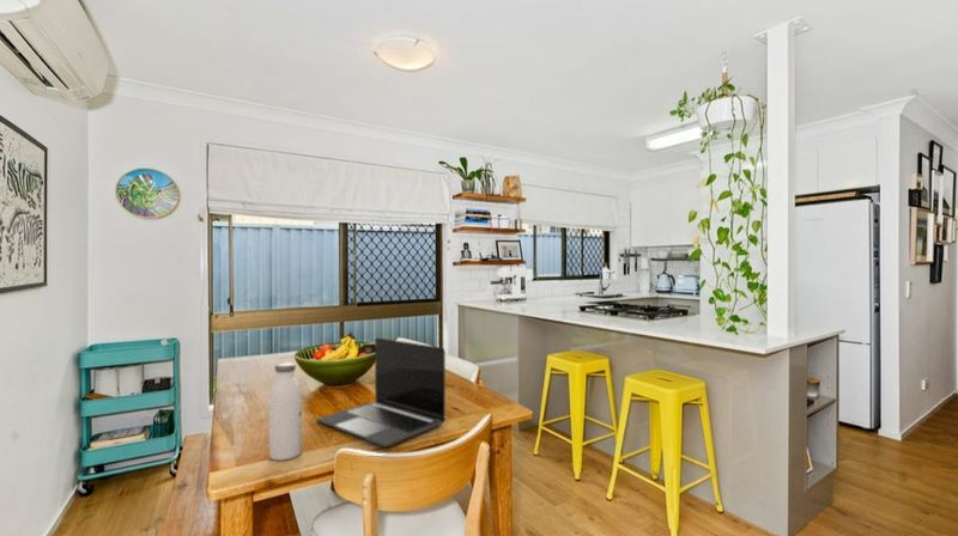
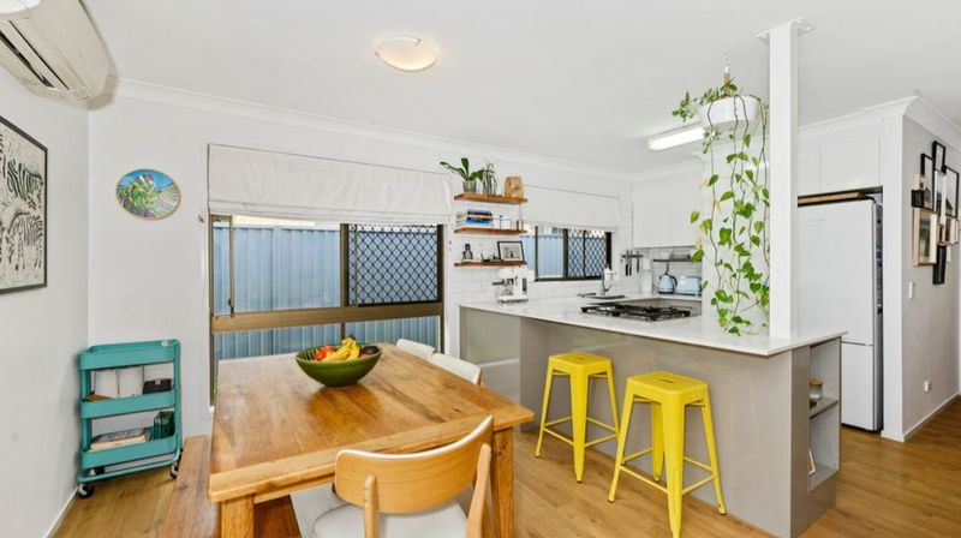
- laptop [316,336,447,447]
- water bottle [267,361,303,462]
